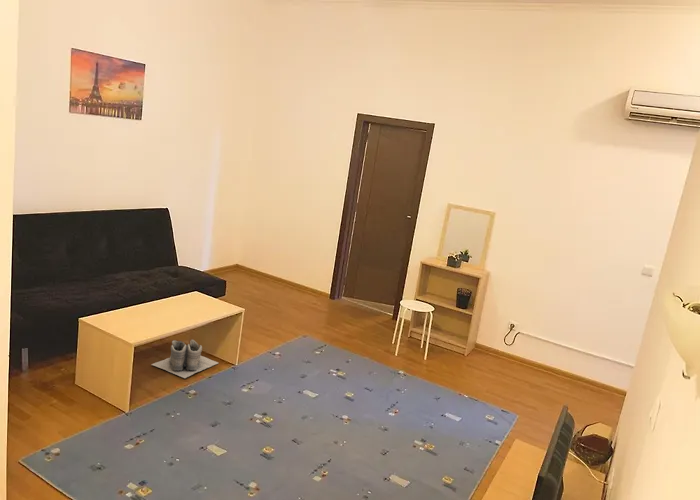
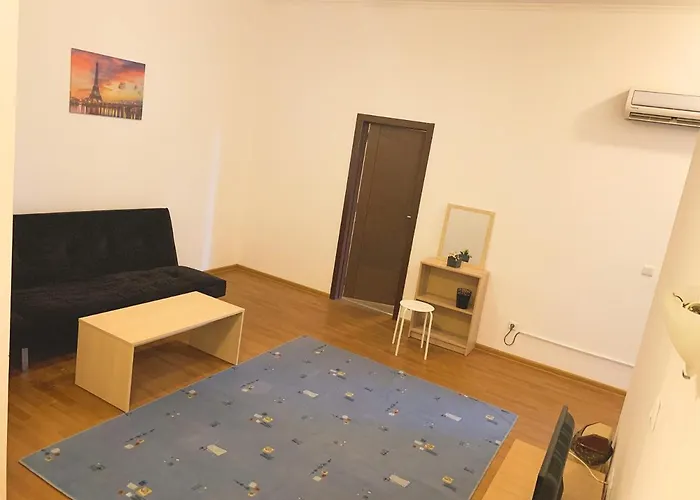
- boots [150,339,219,379]
